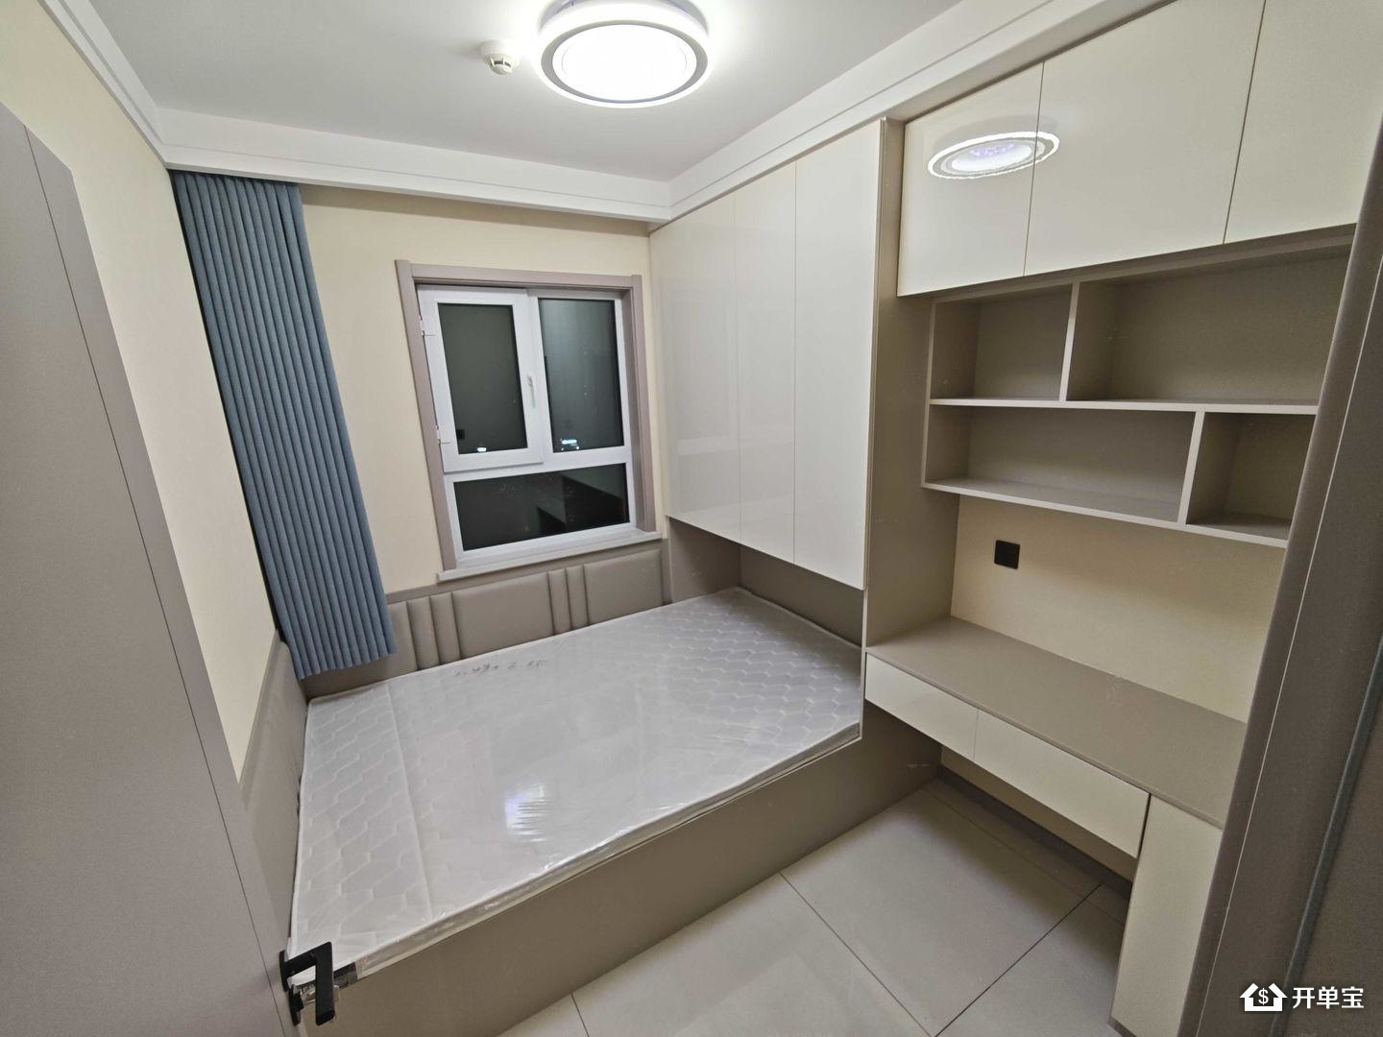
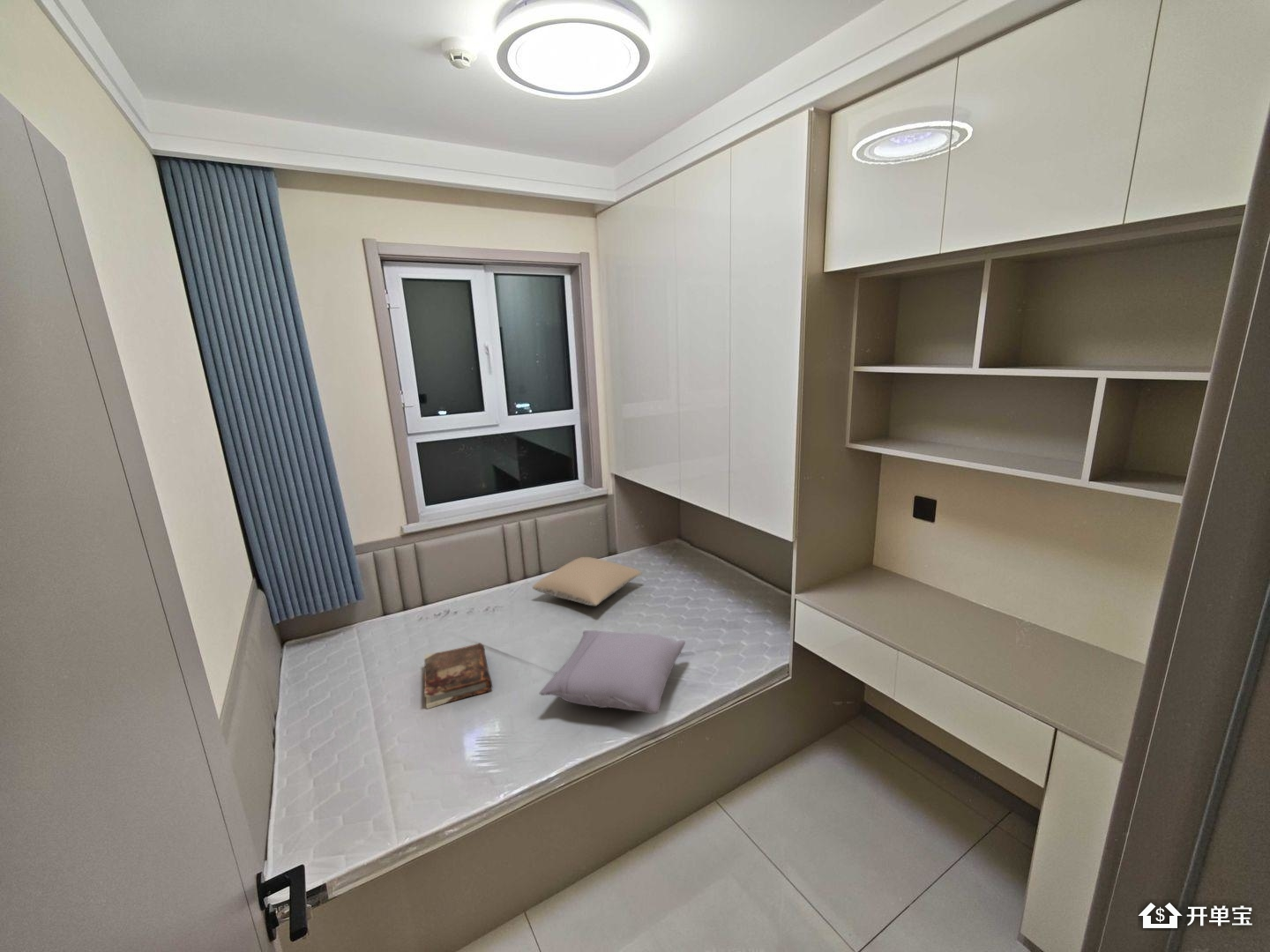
+ pillow [532,556,643,606]
+ book [423,642,493,710]
+ pillow [539,629,686,715]
